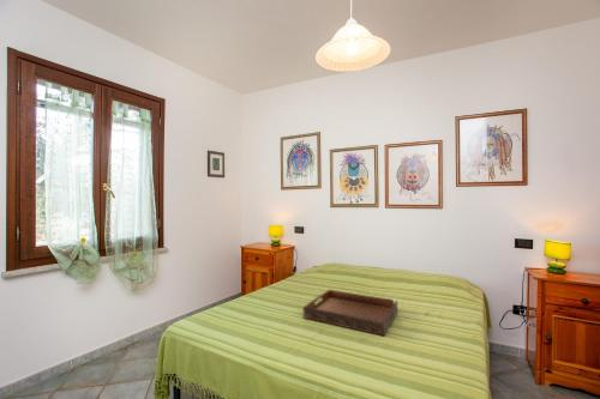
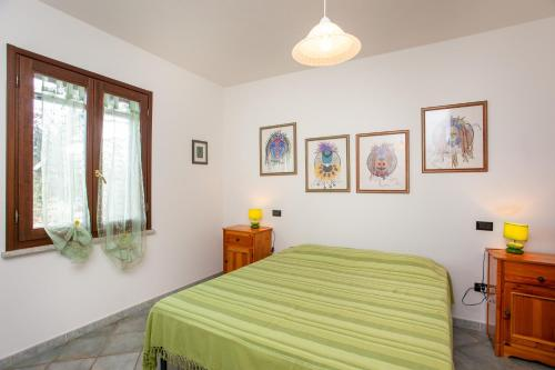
- serving tray [302,289,398,337]
